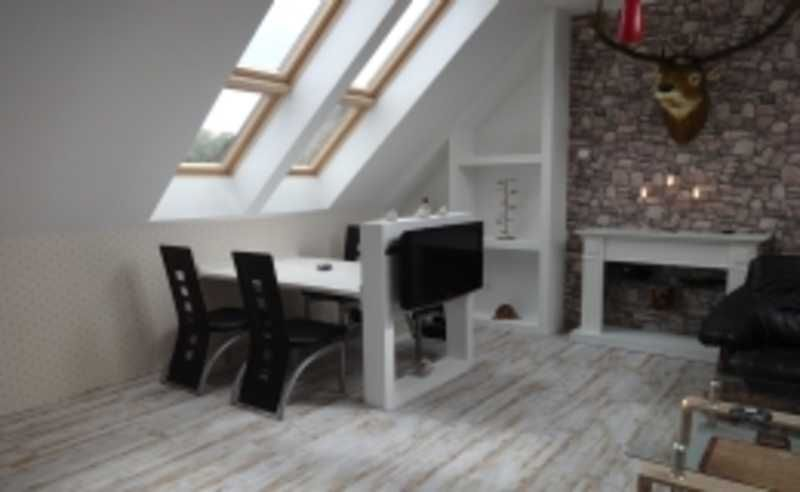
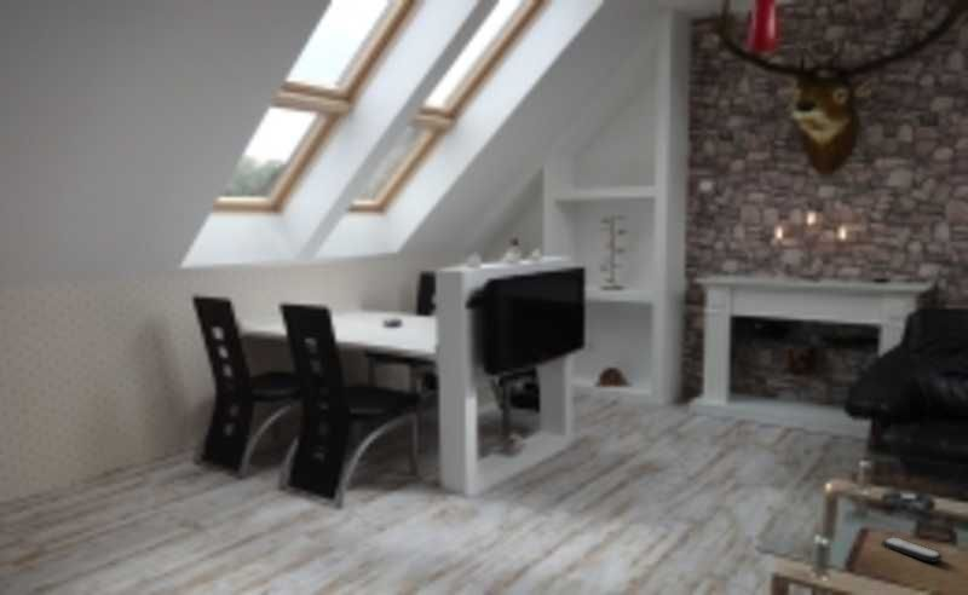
+ remote control [881,536,944,564]
